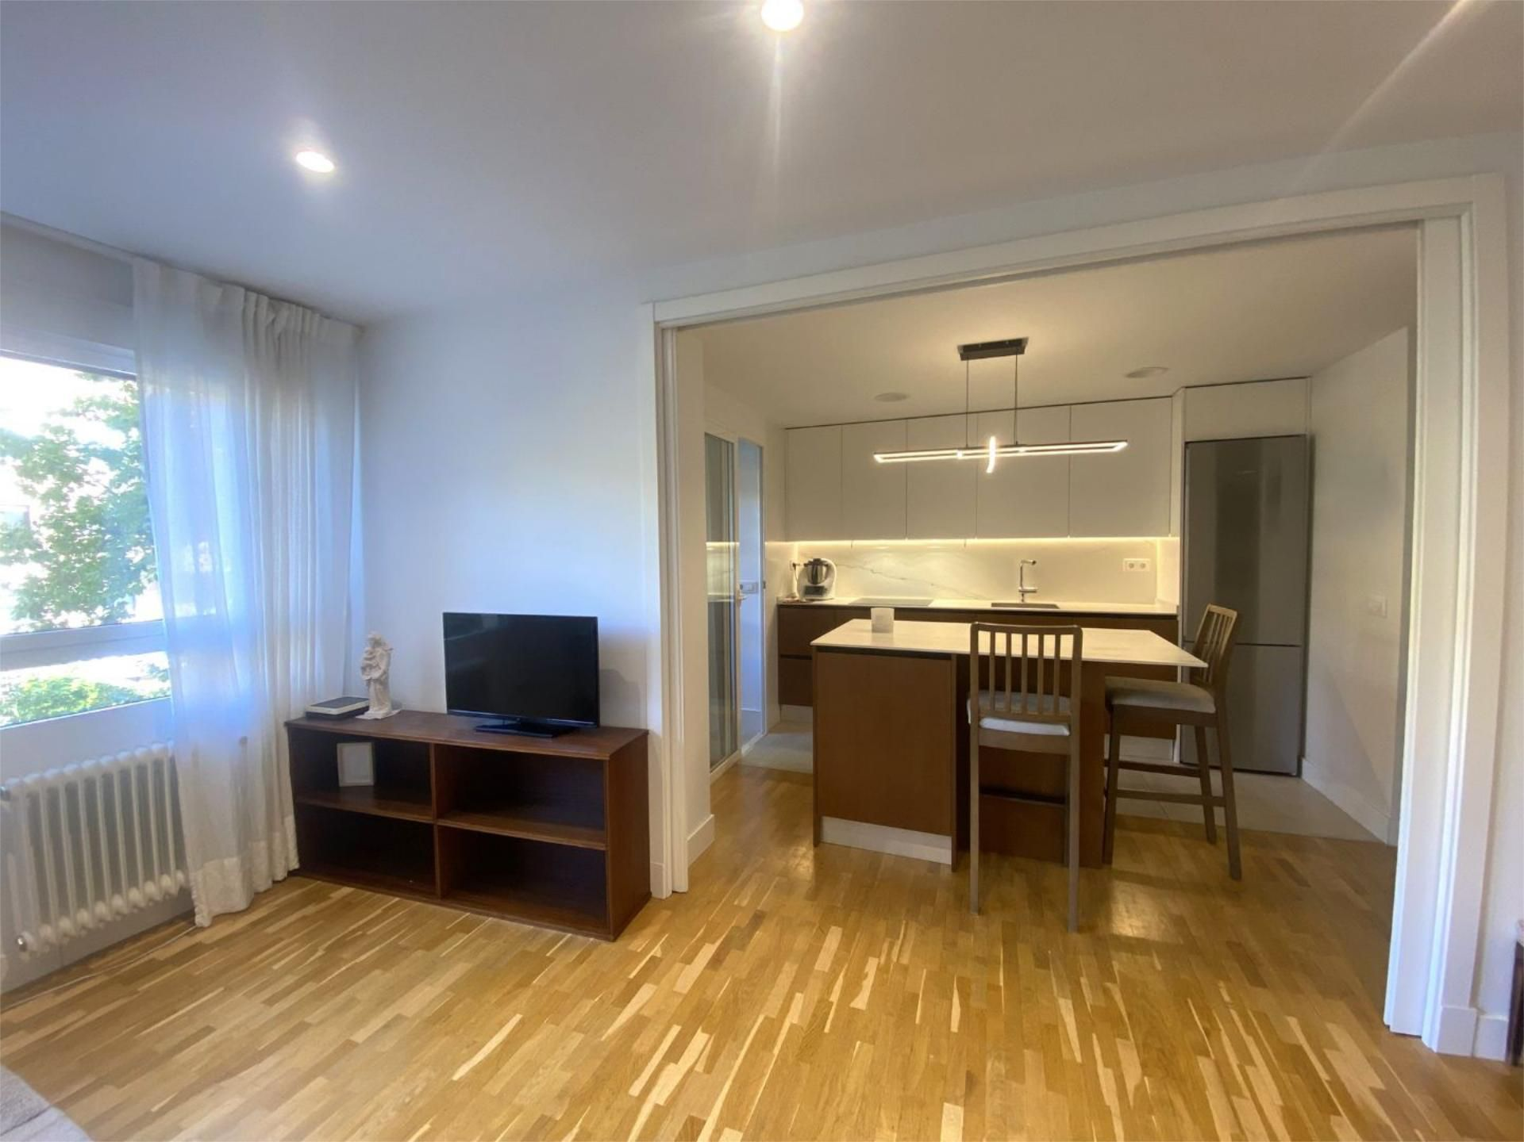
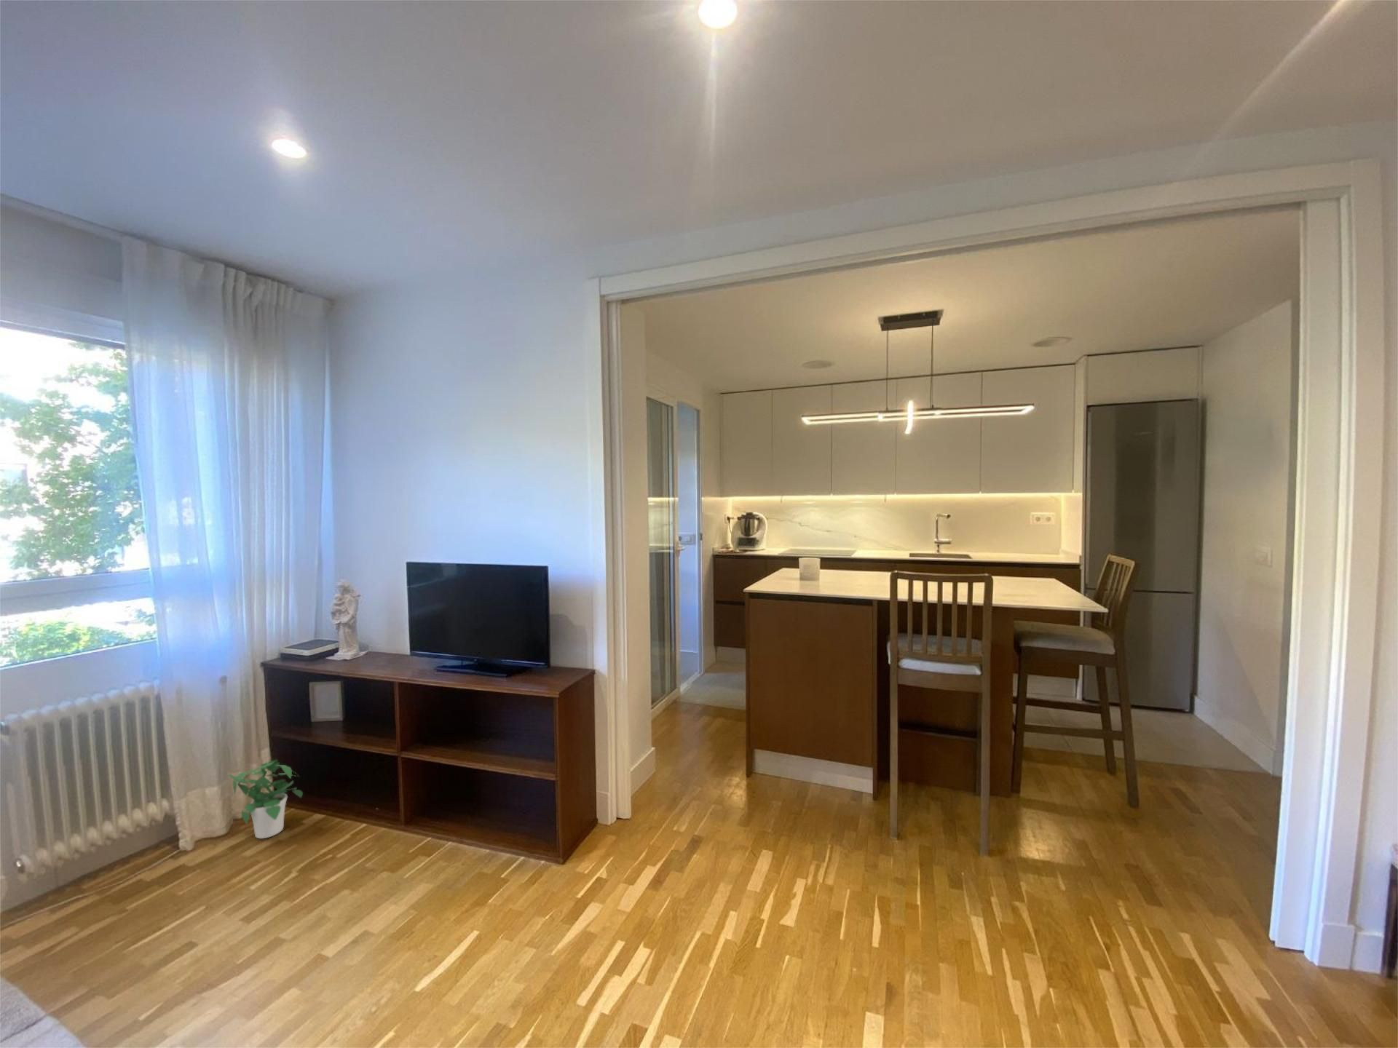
+ potted plant [226,758,304,839]
